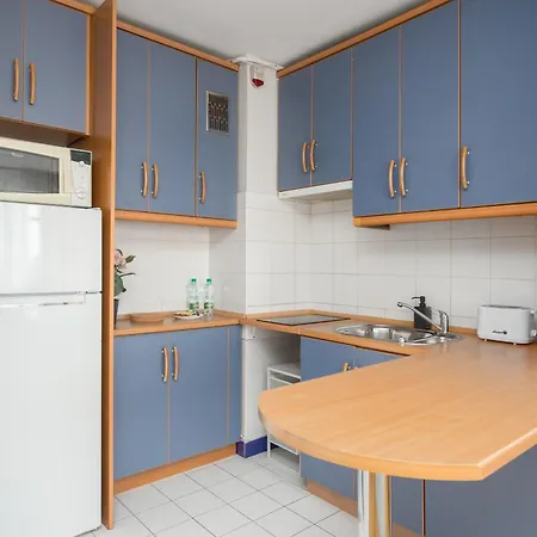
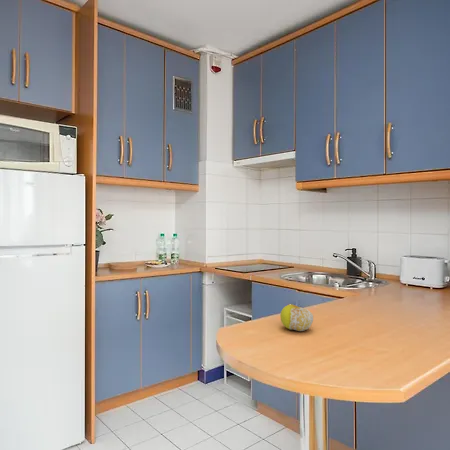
+ fruit [279,304,314,332]
